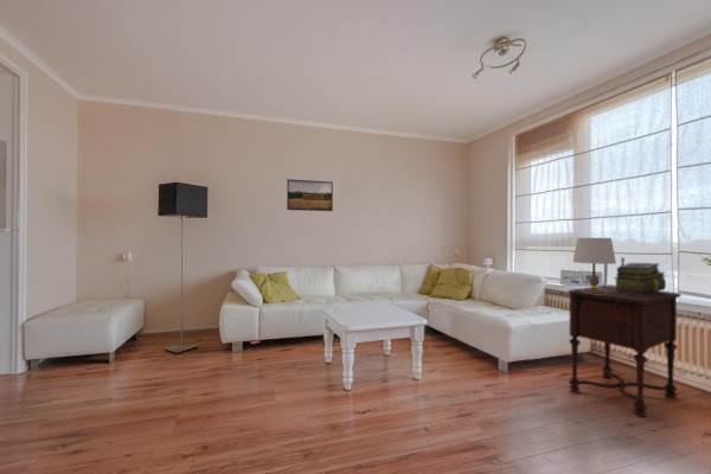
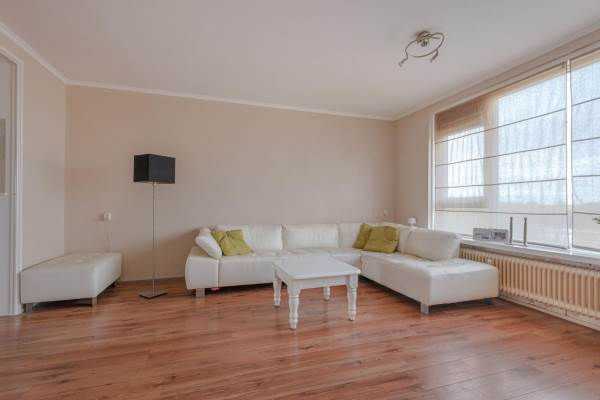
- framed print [286,178,334,212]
- table lamp [572,237,617,294]
- stack of books [613,262,667,294]
- side table [568,284,681,418]
